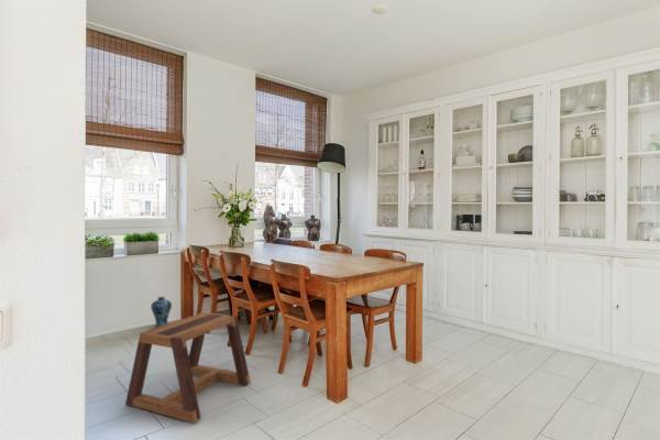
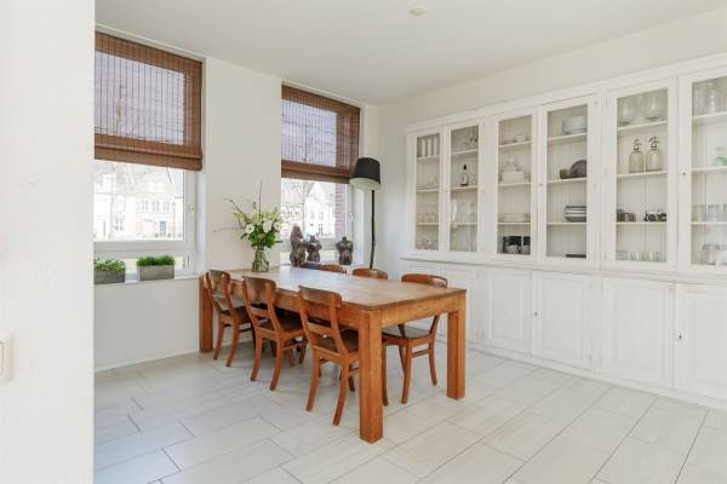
- vase [150,296,173,328]
- stool [124,311,252,424]
